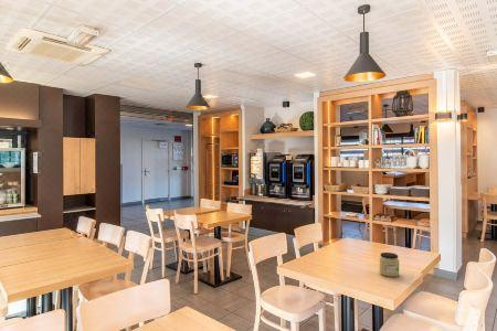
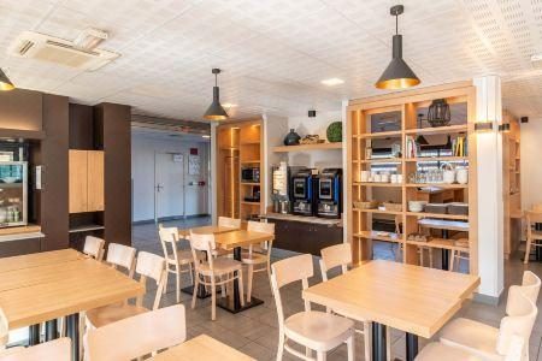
- jar [379,252,400,278]
